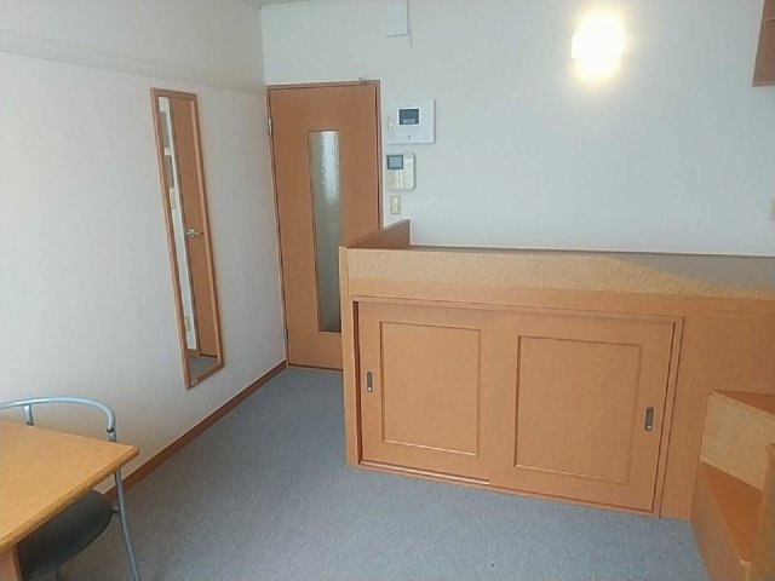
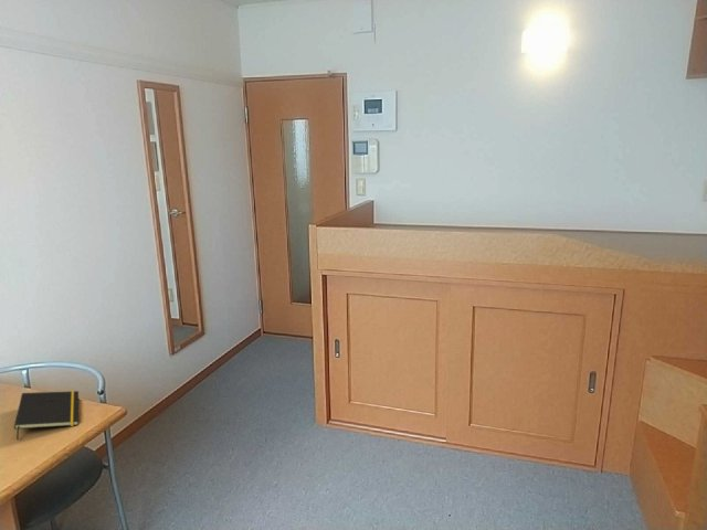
+ notepad [13,390,80,441]
